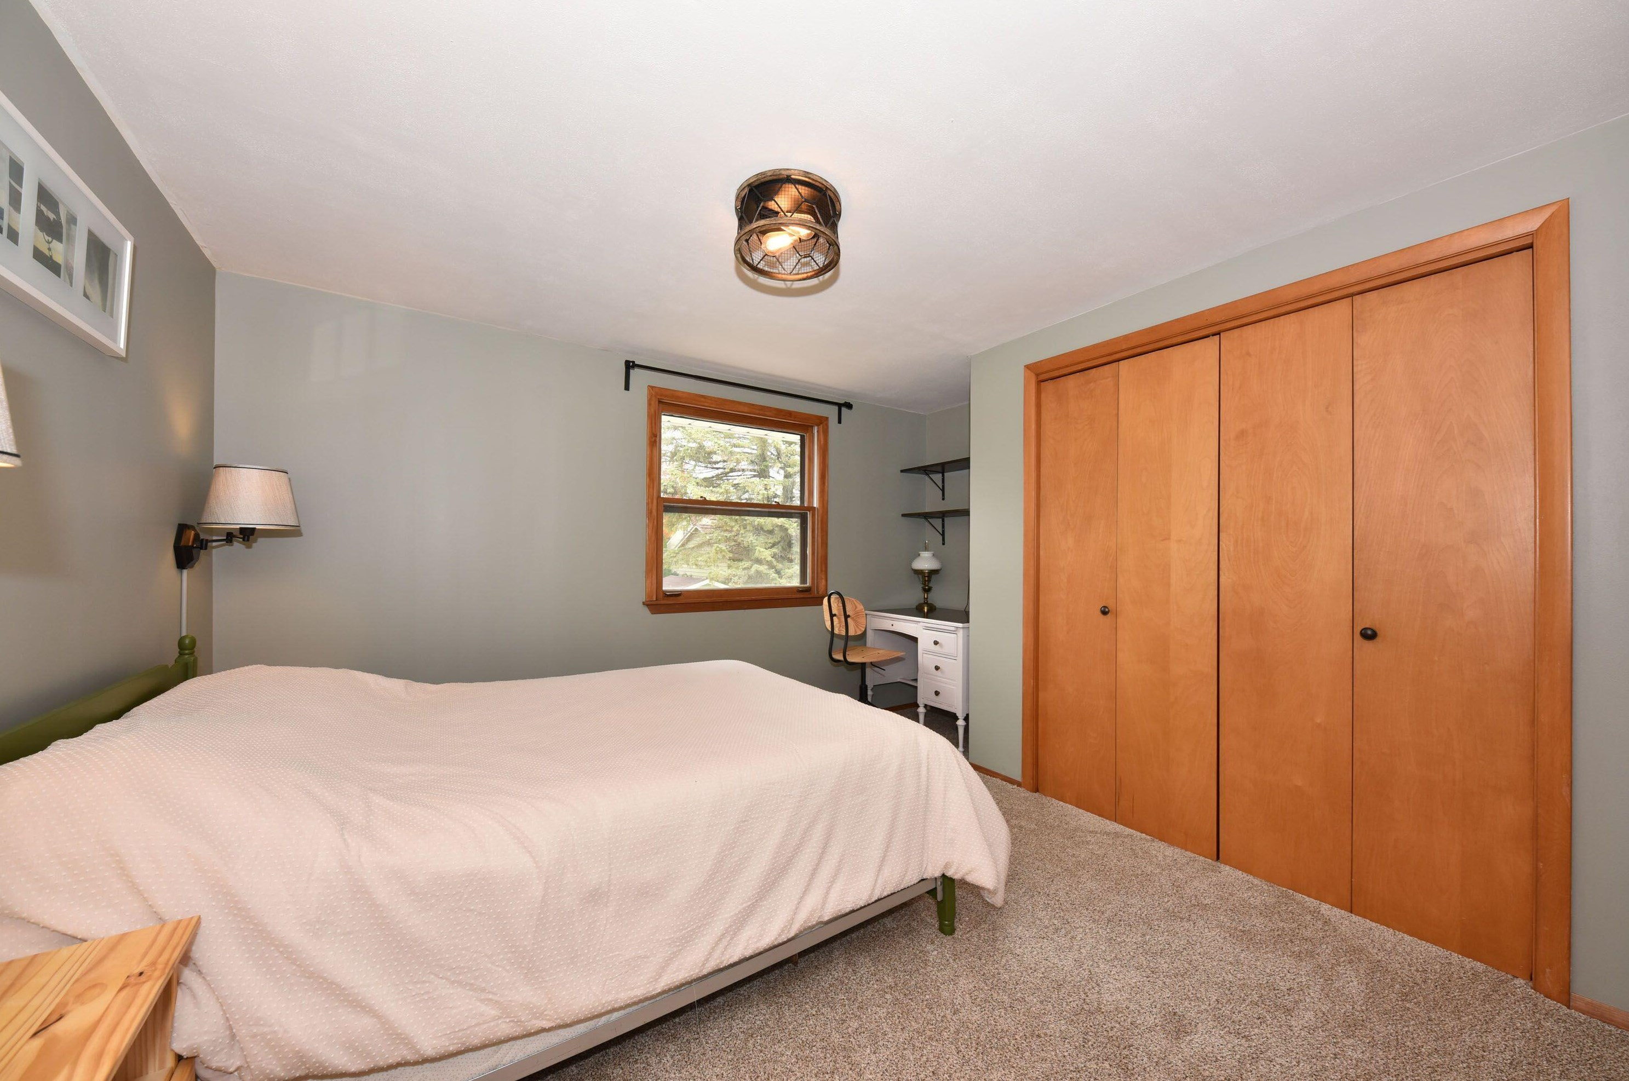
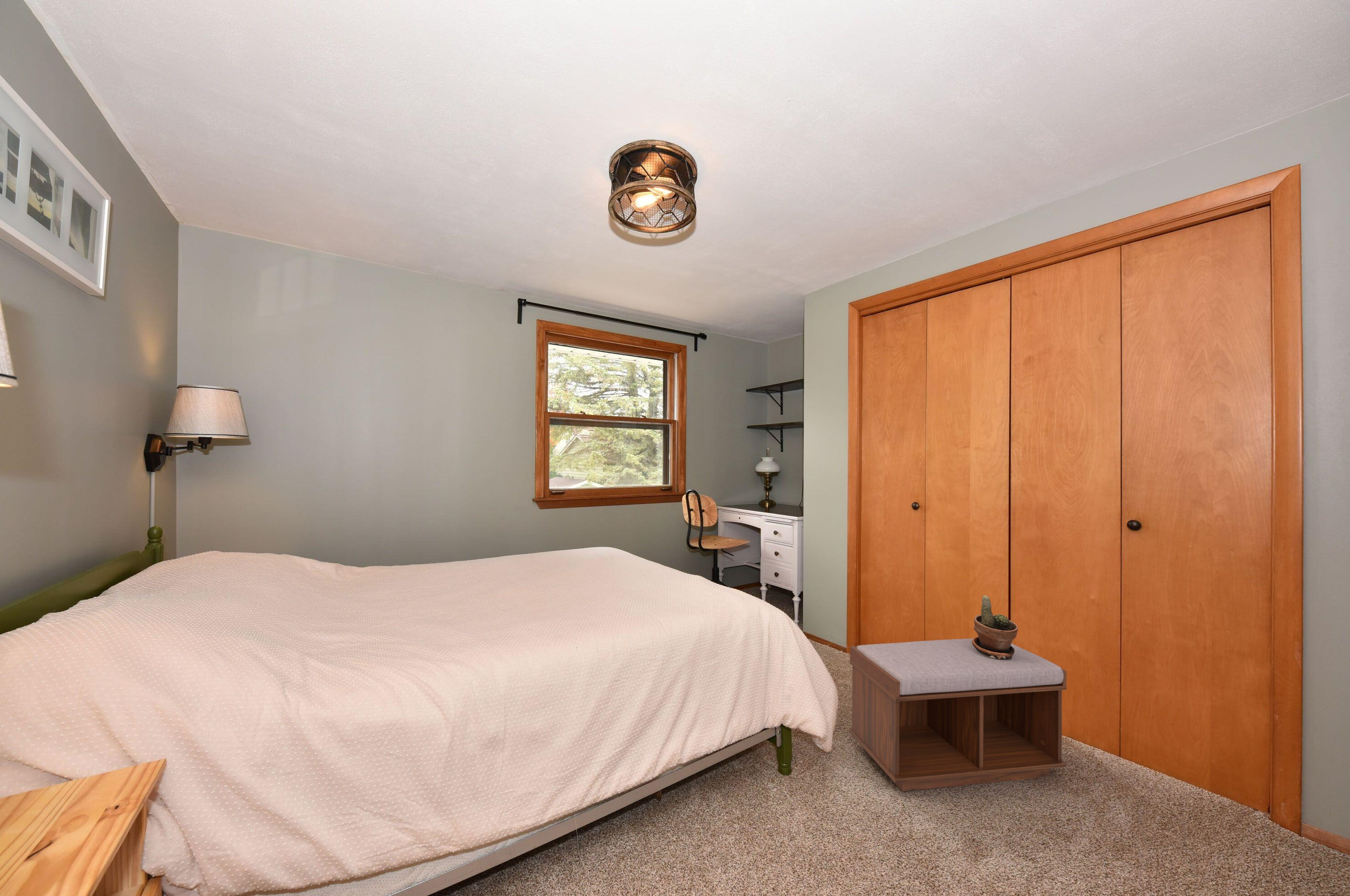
+ bench [849,638,1067,792]
+ potted plant [972,595,1019,660]
